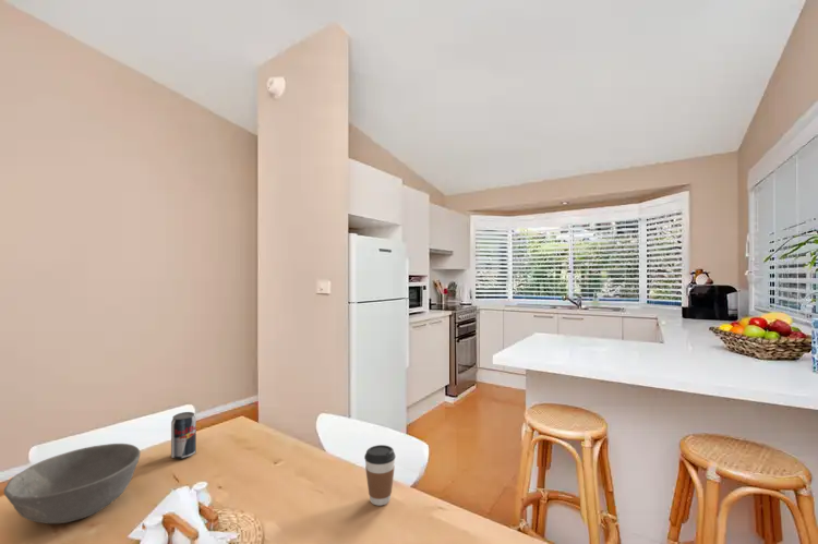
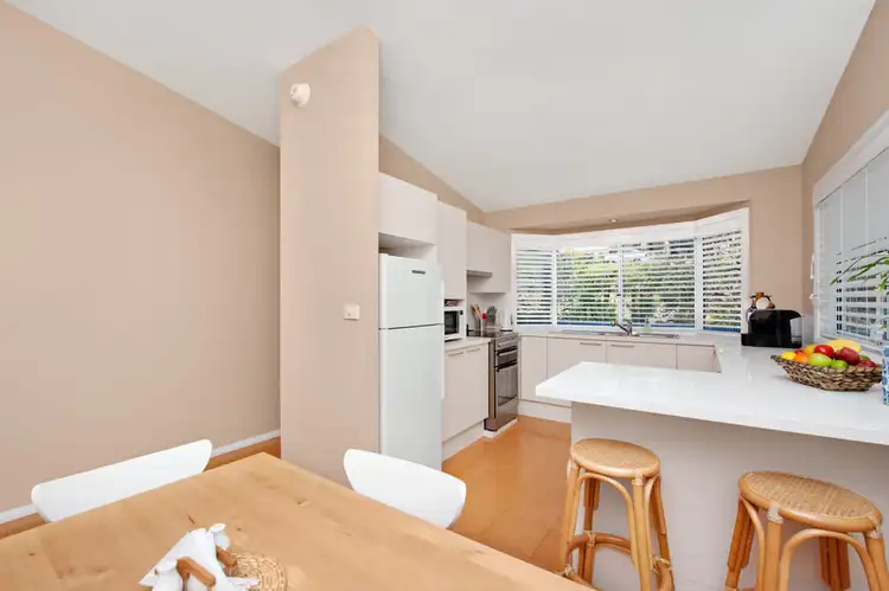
- beverage can [170,411,197,460]
- bowl [2,443,142,524]
- coffee cup [363,444,396,507]
